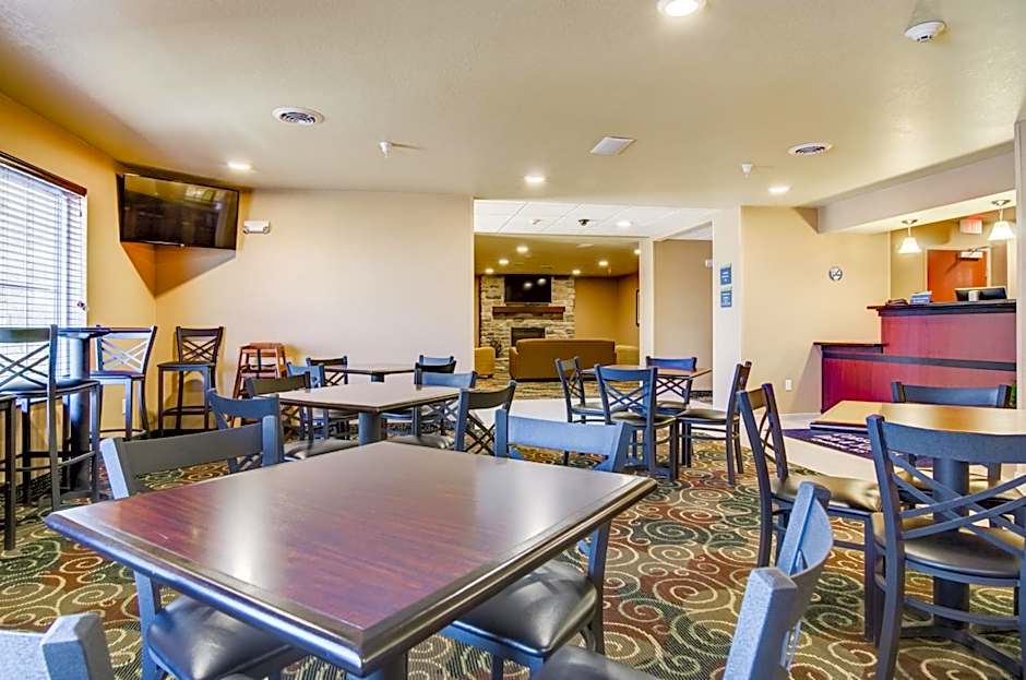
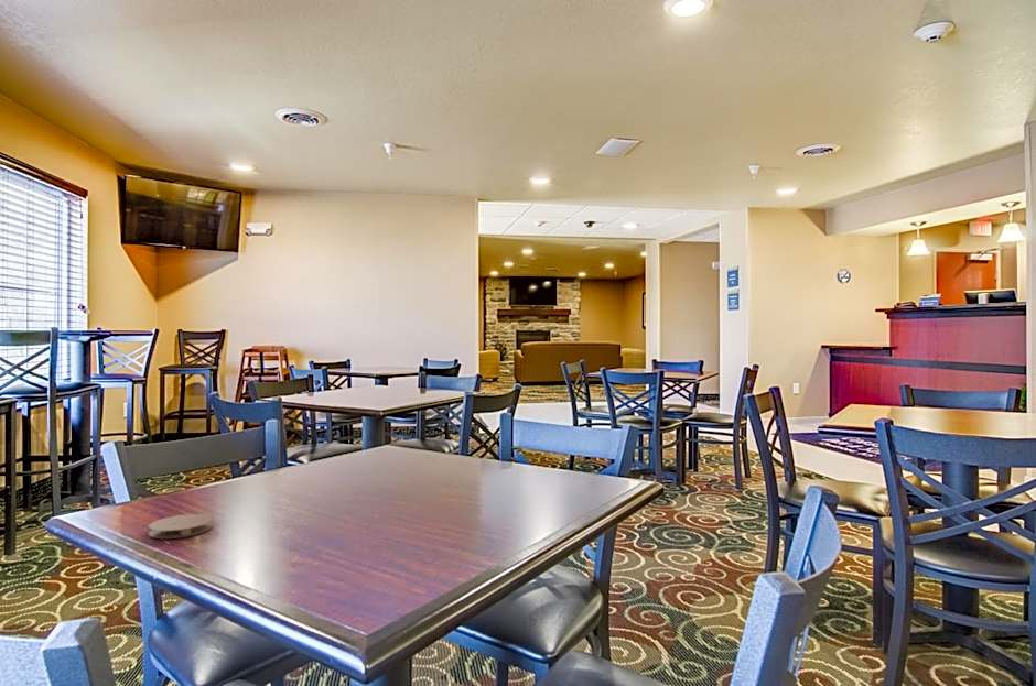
+ coaster [148,513,214,540]
